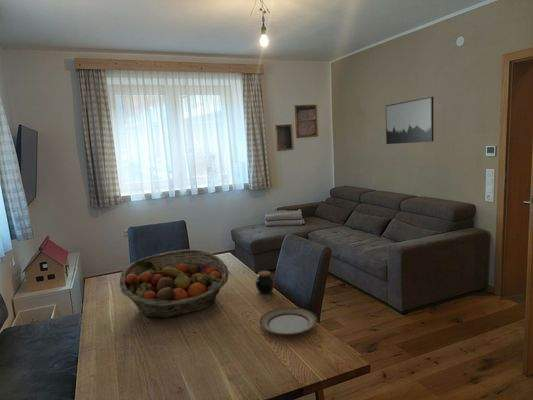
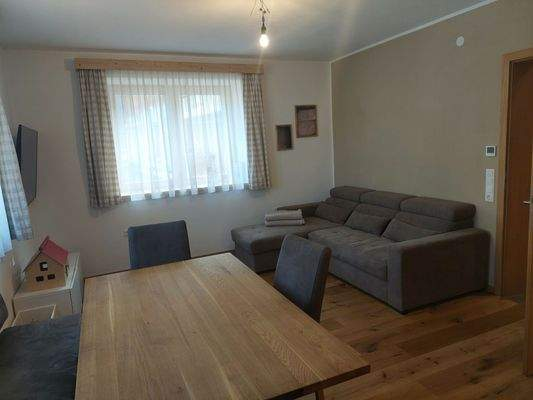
- wall art [385,96,434,145]
- fruit basket [119,248,230,319]
- jar [255,270,275,295]
- plate [259,307,318,335]
